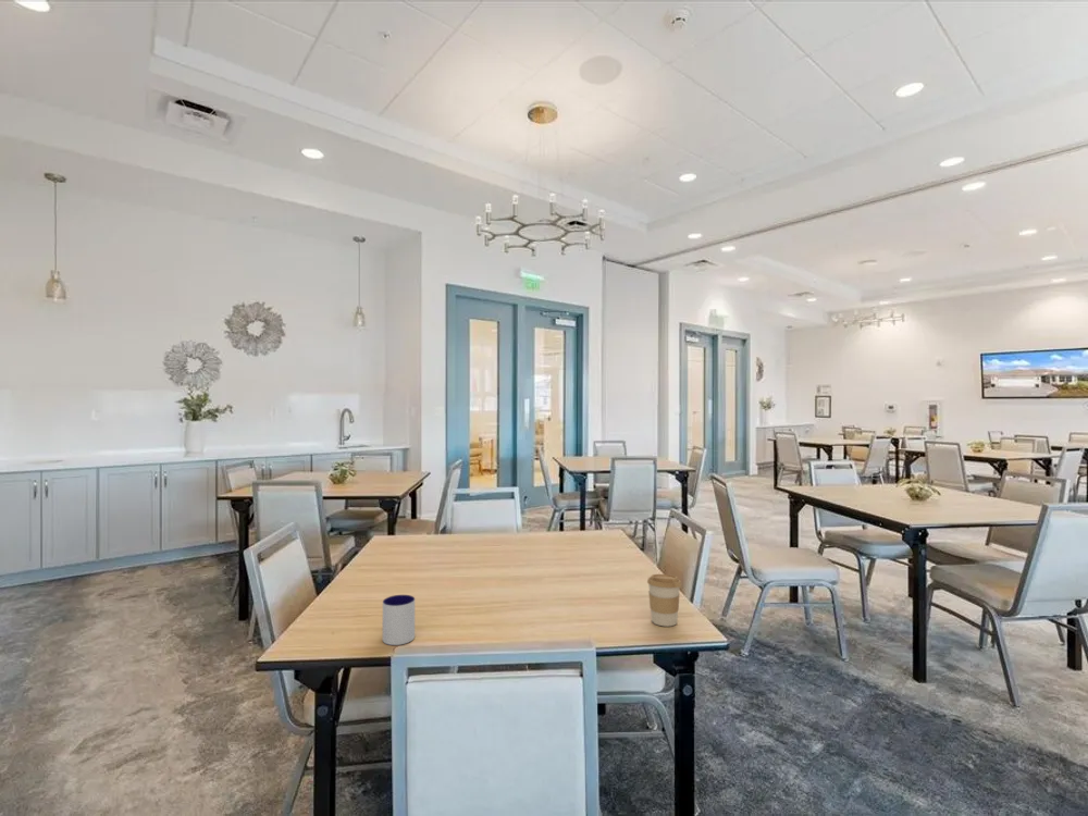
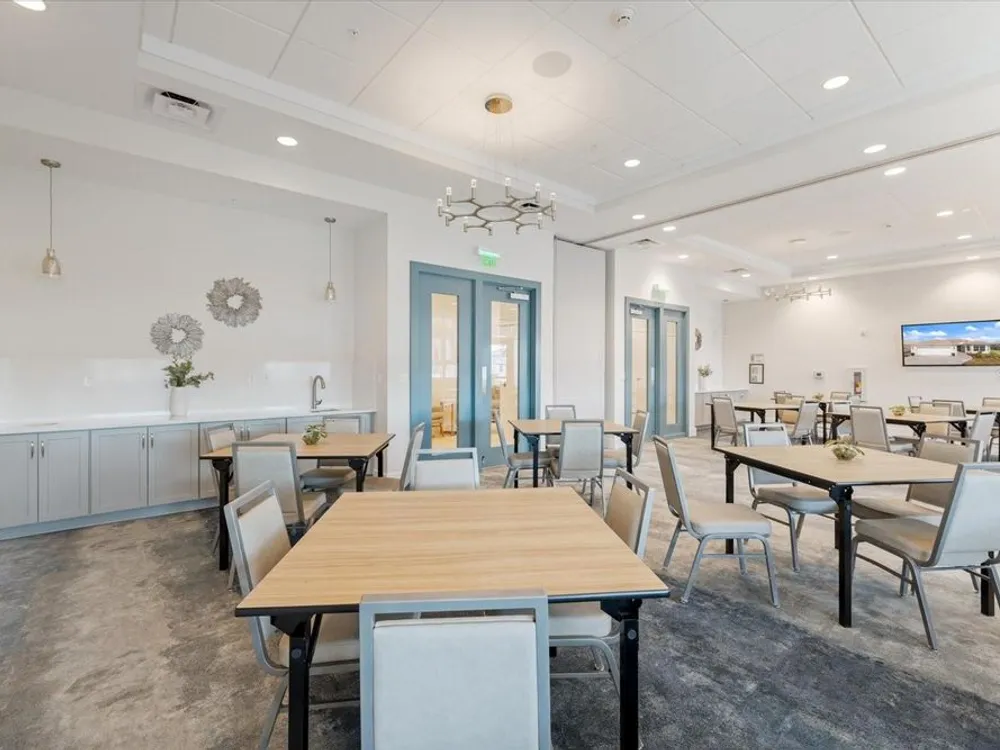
- coffee cup [646,573,682,628]
- mug [382,594,416,646]
